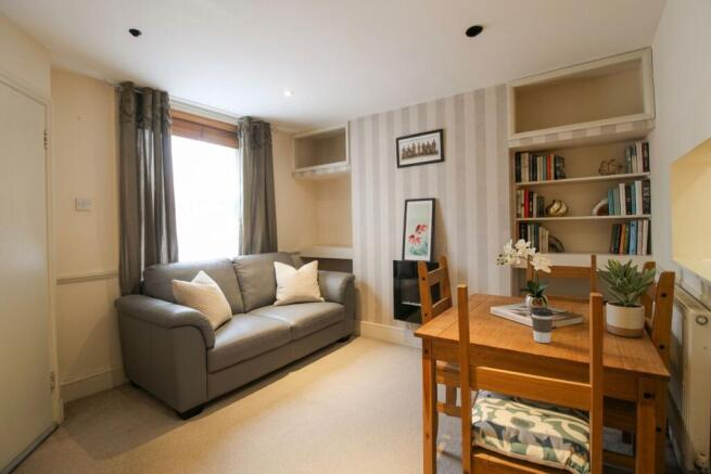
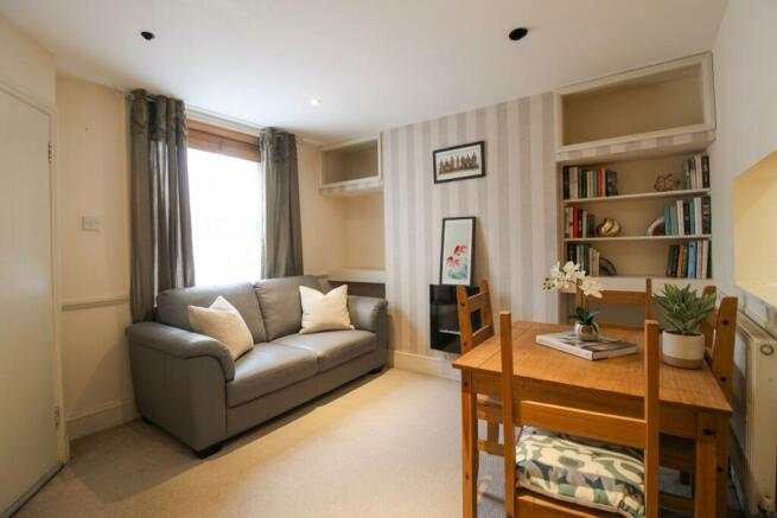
- coffee cup [530,307,555,344]
